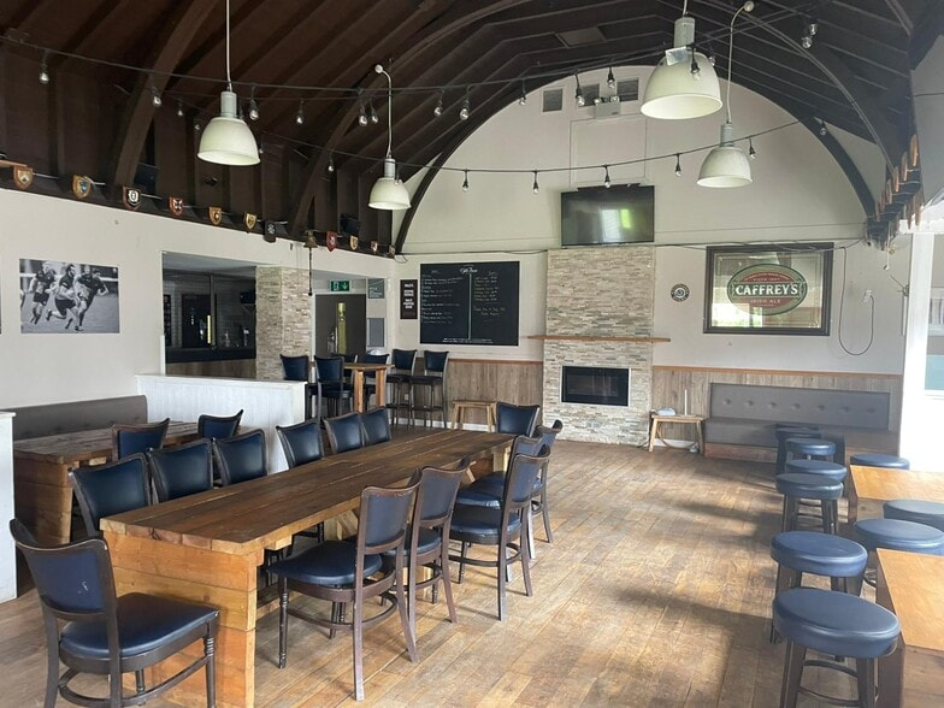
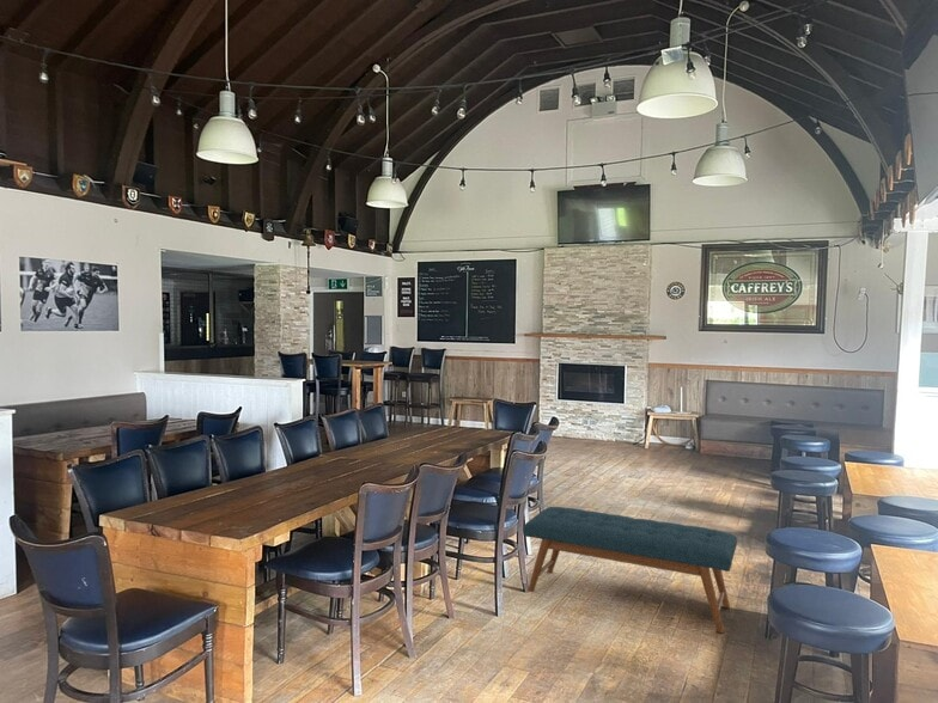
+ bench [523,506,738,634]
